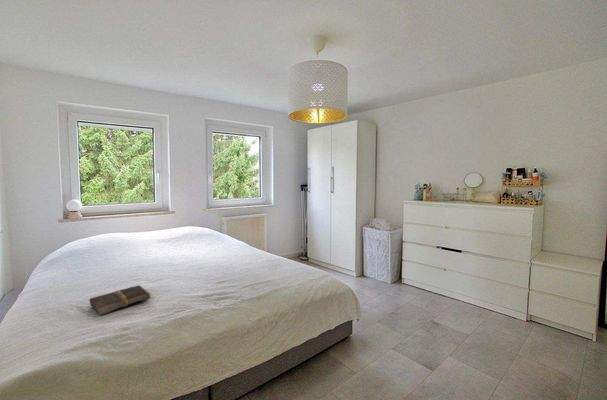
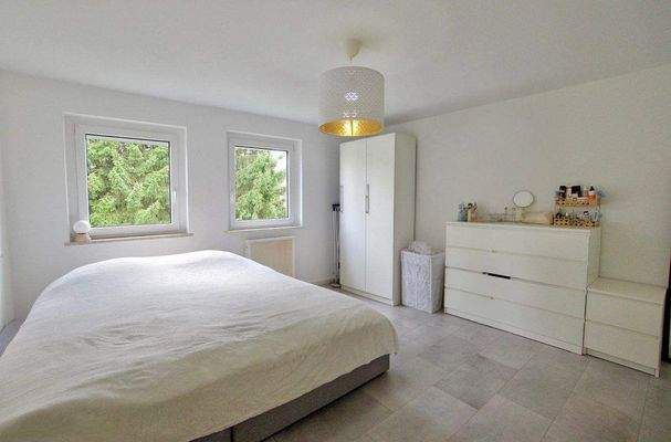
- book [88,285,152,316]
